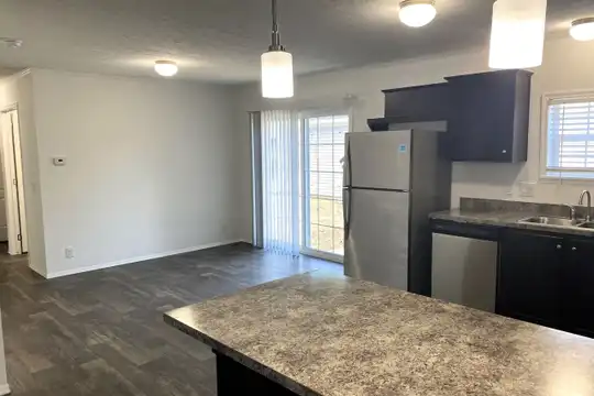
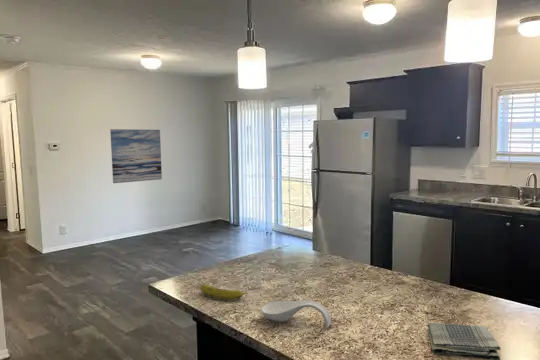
+ wall art [109,128,163,184]
+ fruit [199,283,249,301]
+ spoon rest [260,299,332,329]
+ dish towel [427,322,502,360]
